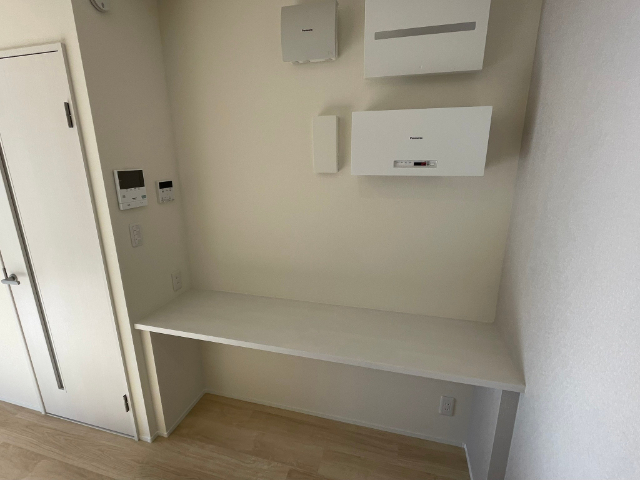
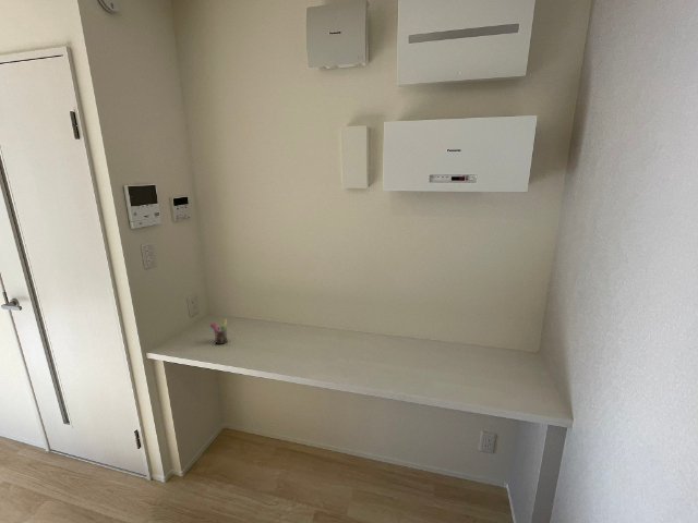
+ pen holder [209,319,229,345]
